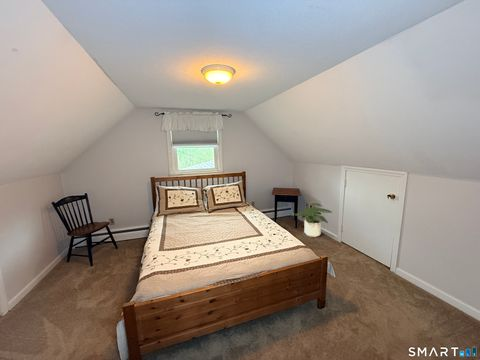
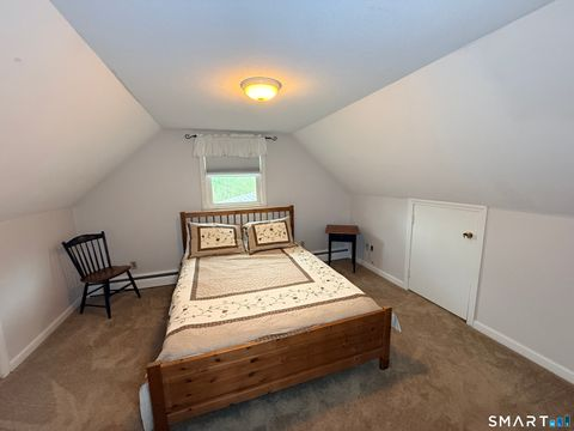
- potted plant [294,202,333,238]
